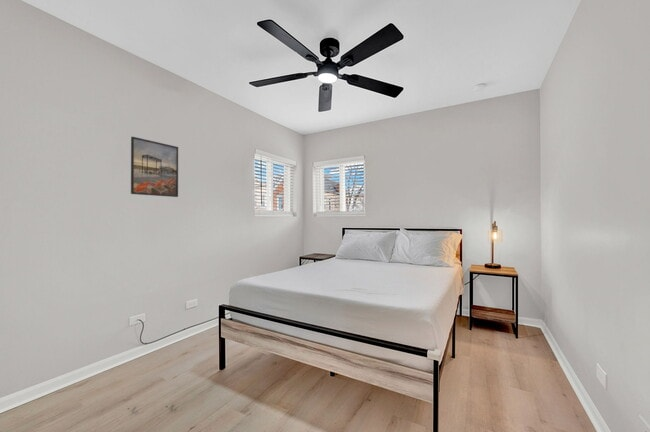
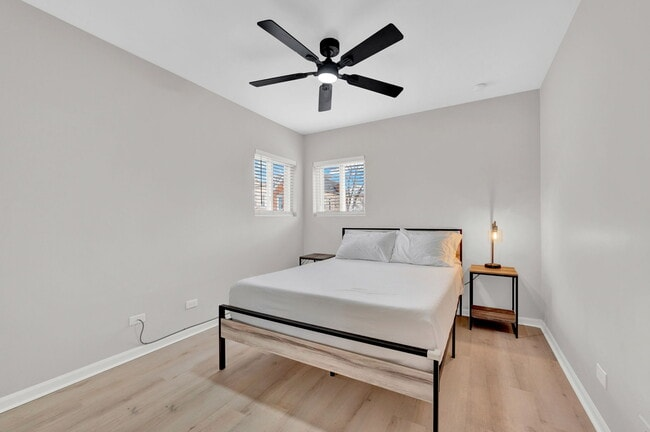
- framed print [130,136,179,198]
